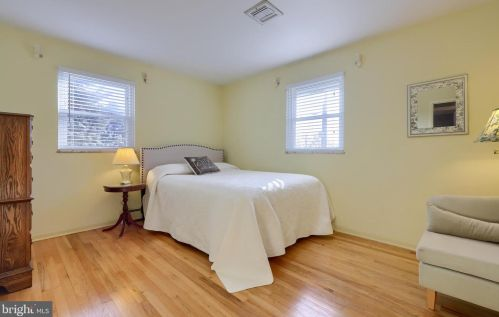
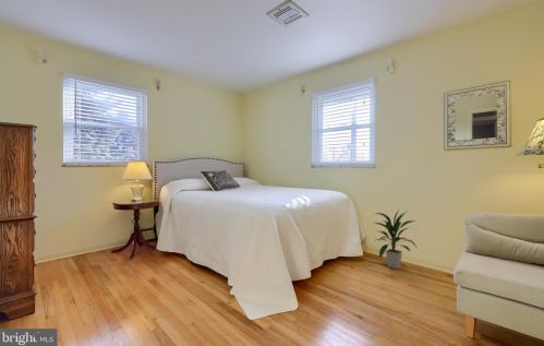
+ indoor plant [374,207,420,270]
